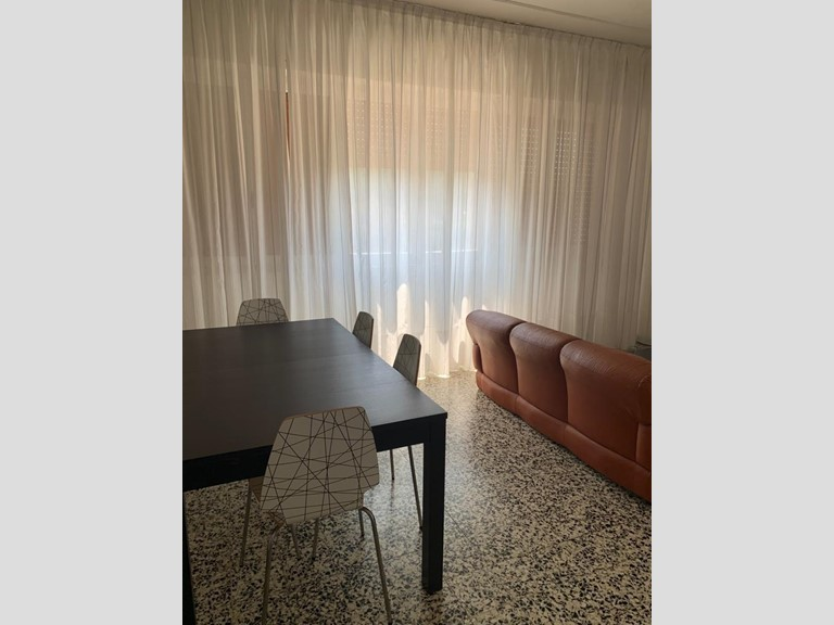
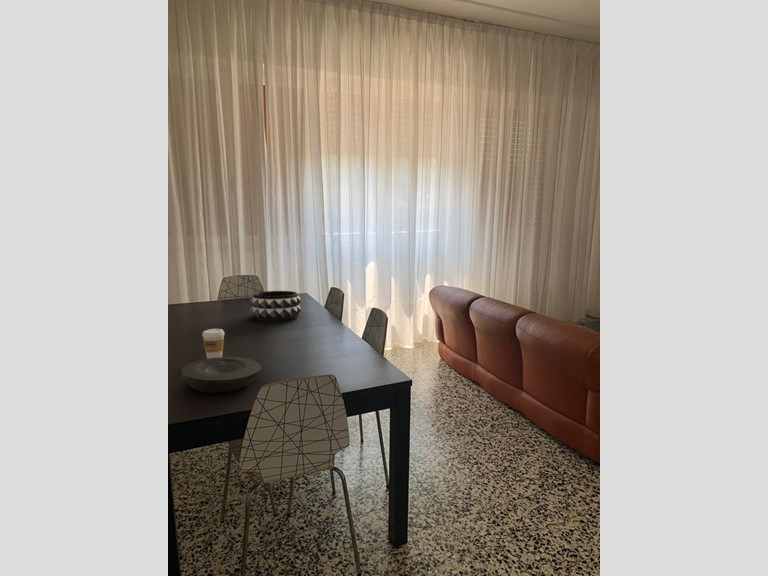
+ plate [180,356,262,394]
+ coffee cup [201,328,225,359]
+ decorative bowl [249,290,302,322]
